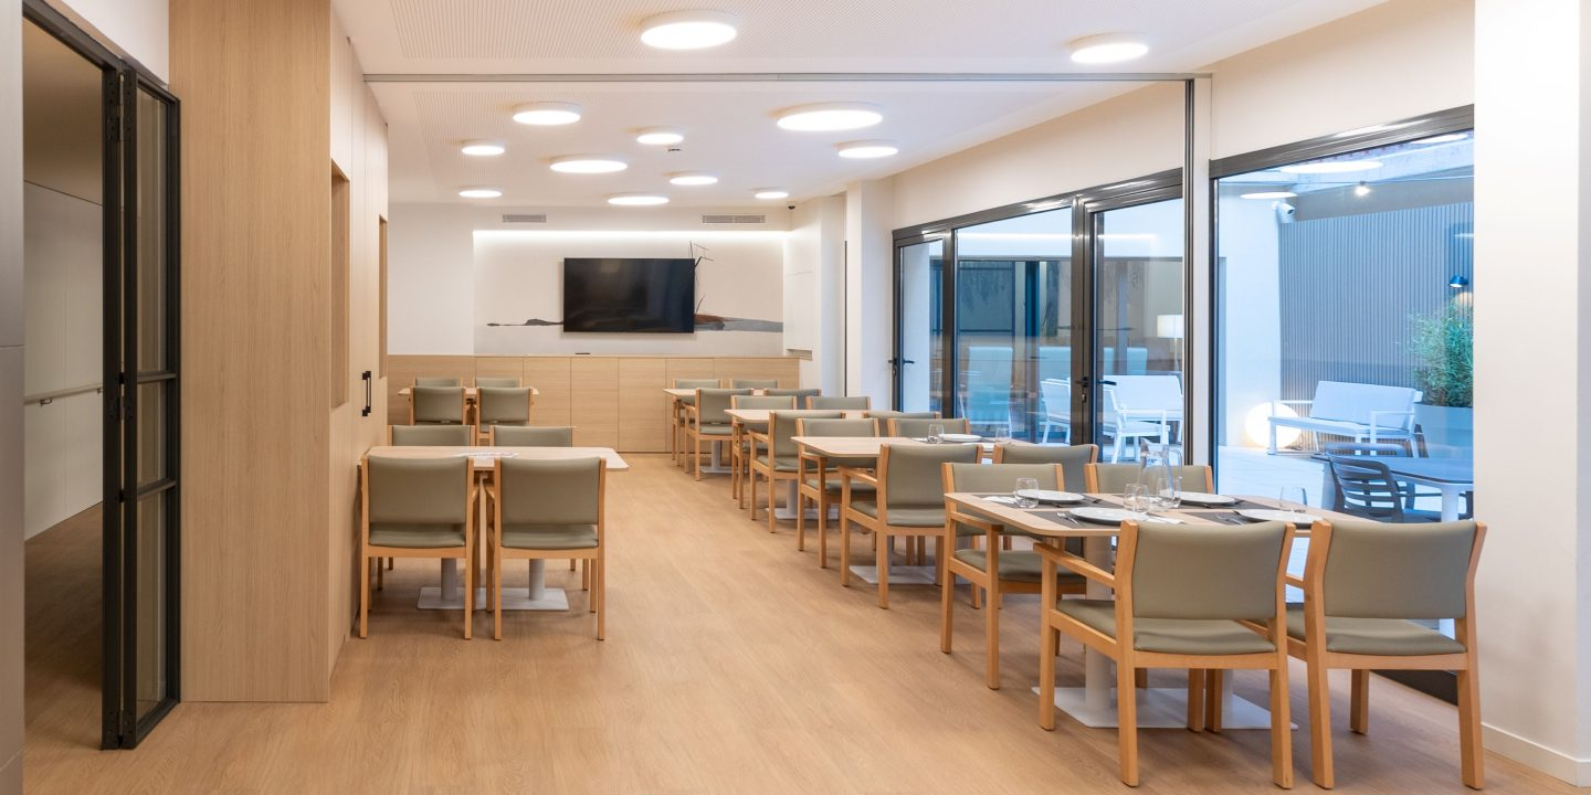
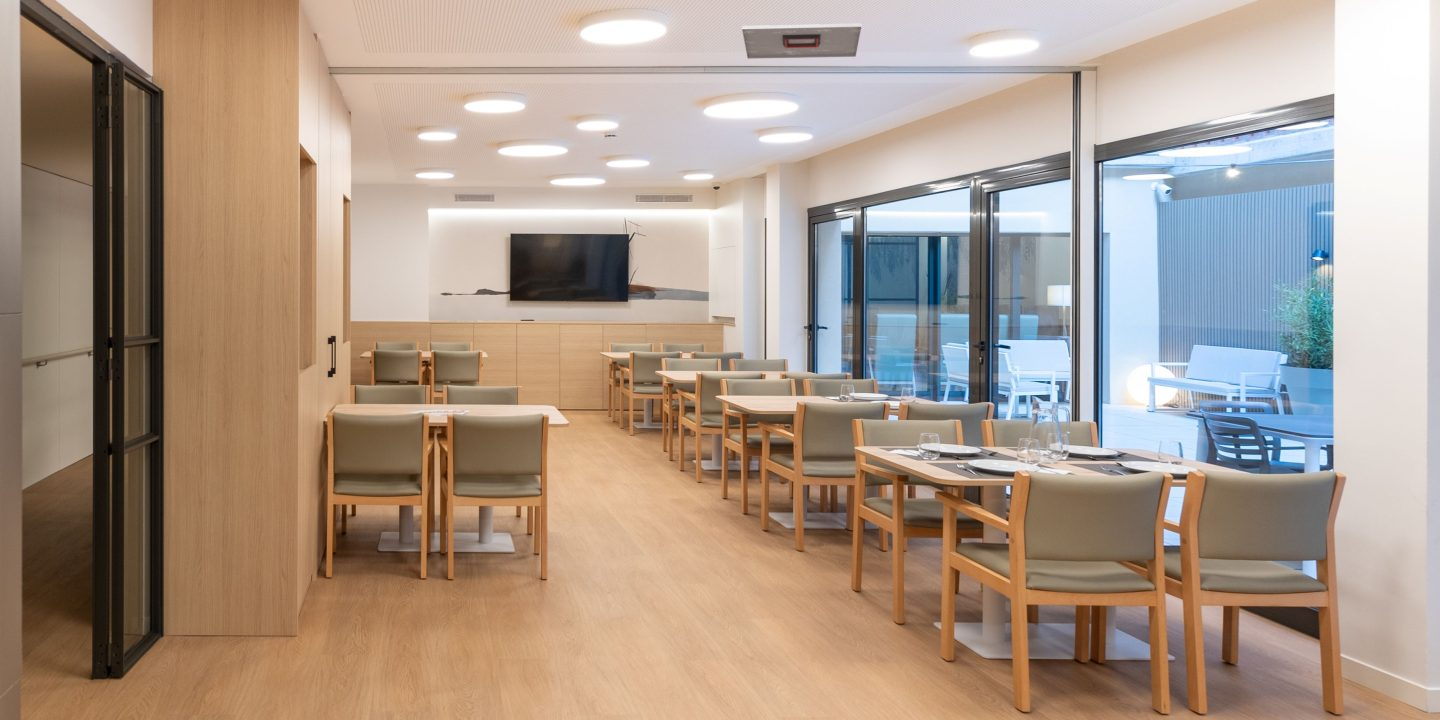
+ ceiling vent [741,23,862,60]
